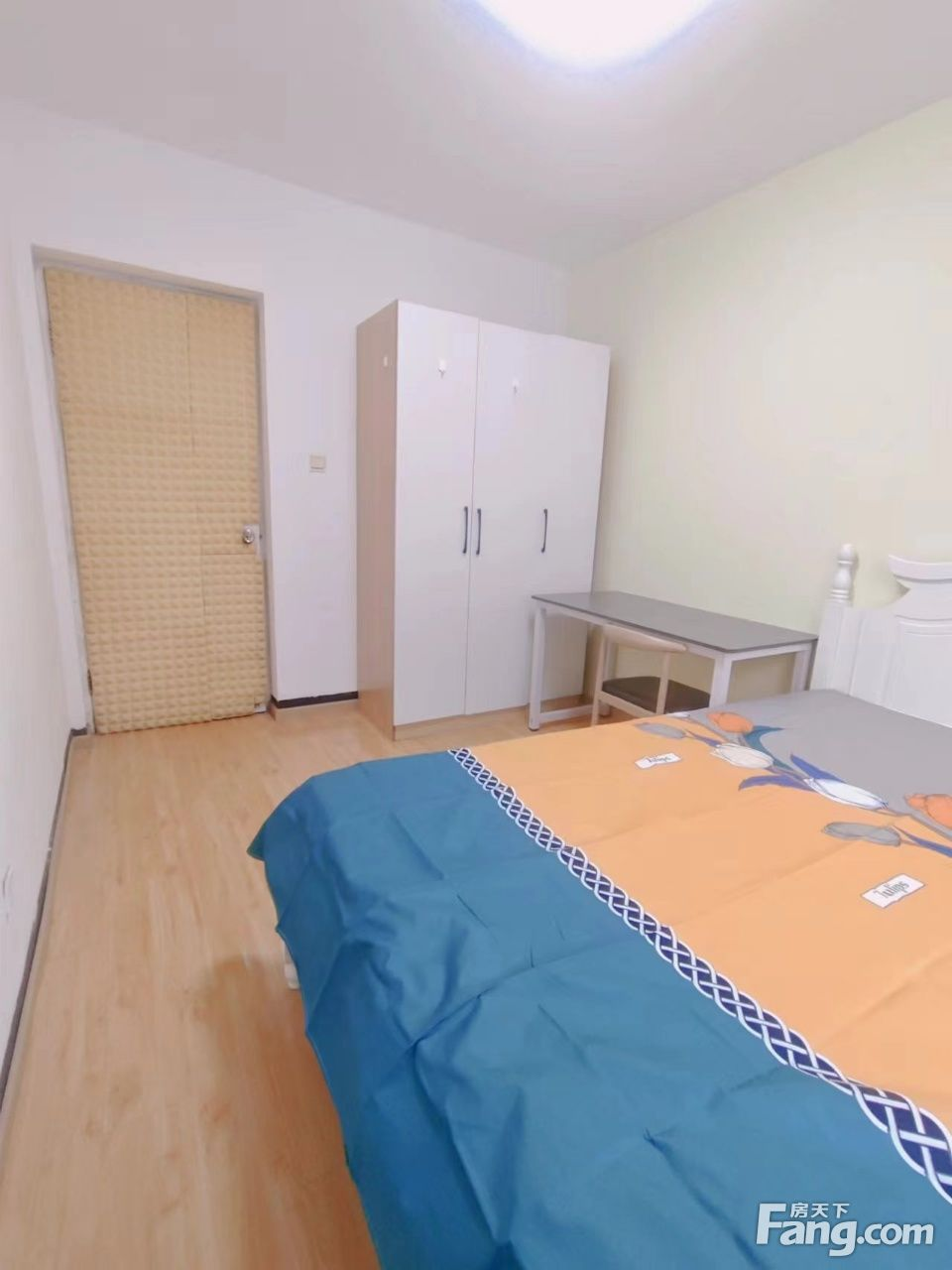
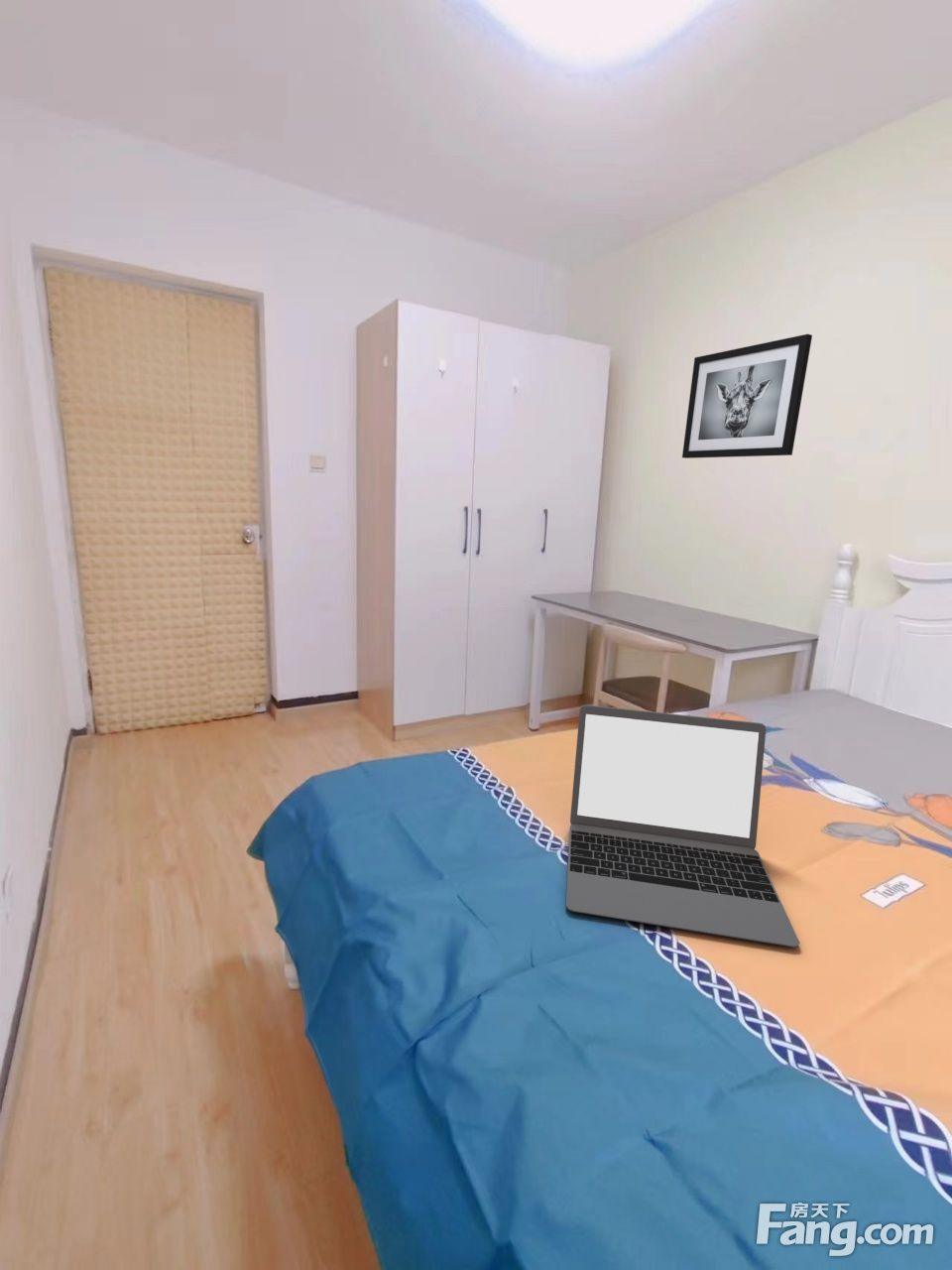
+ wall art [681,333,813,459]
+ laptop [565,704,800,948]
